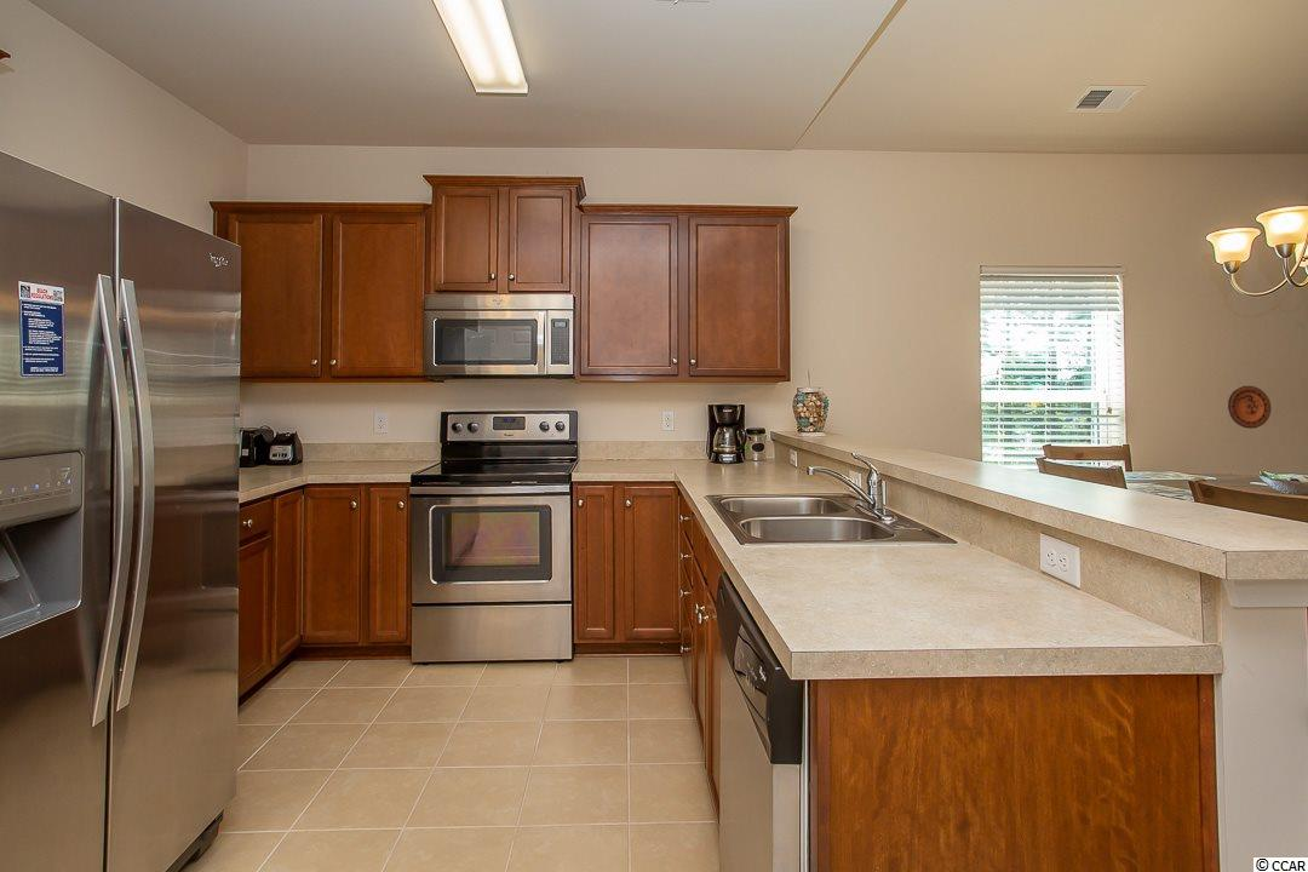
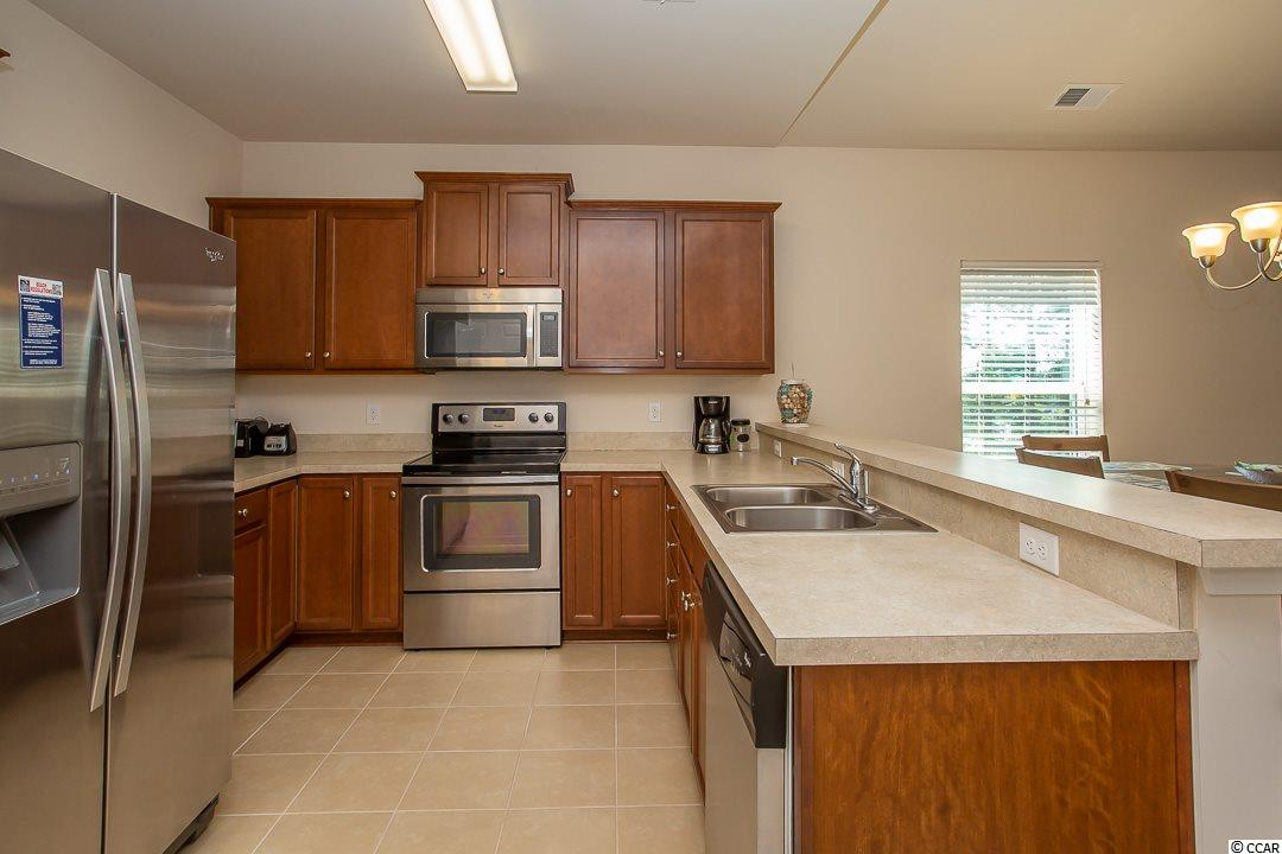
- decorative plate [1227,385,1272,430]
